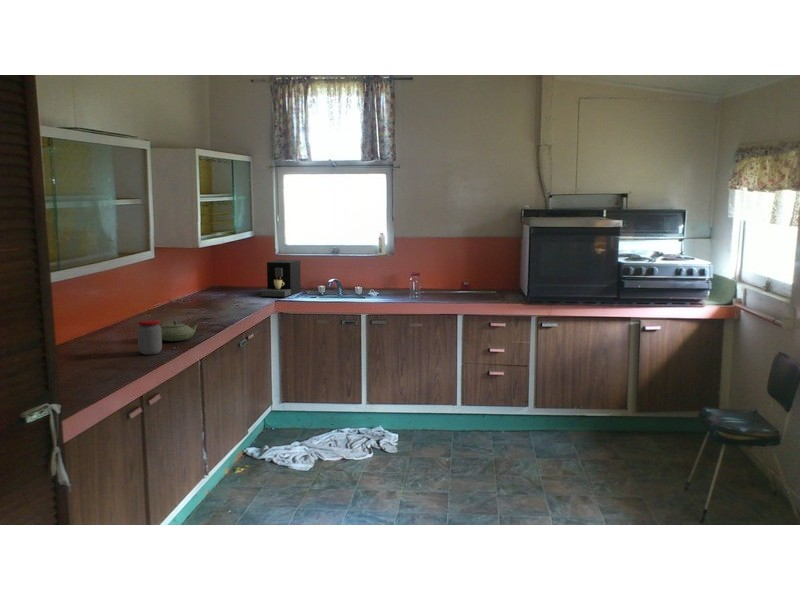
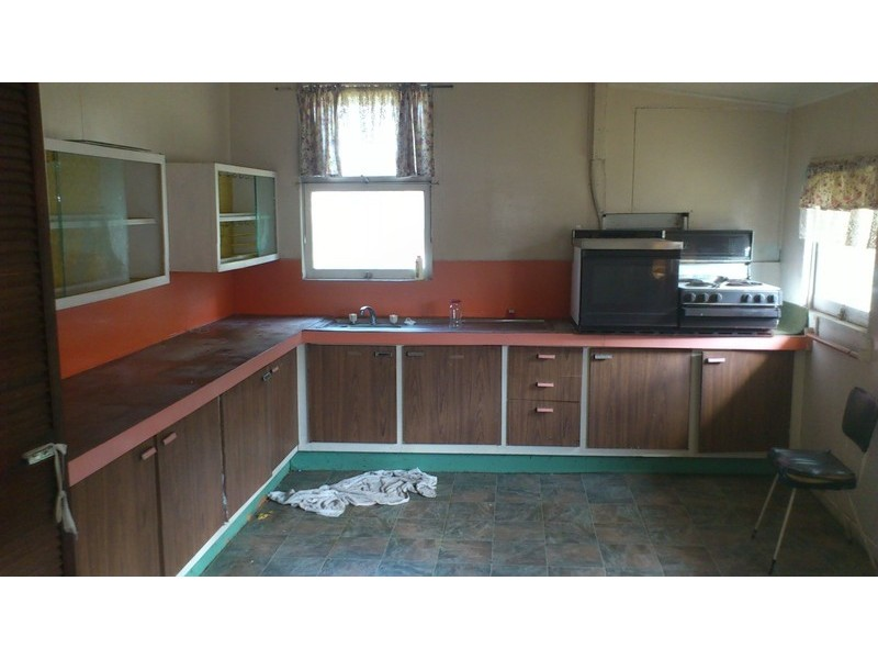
- jar [136,319,163,356]
- coffee maker [260,259,302,298]
- teapot [160,309,200,342]
